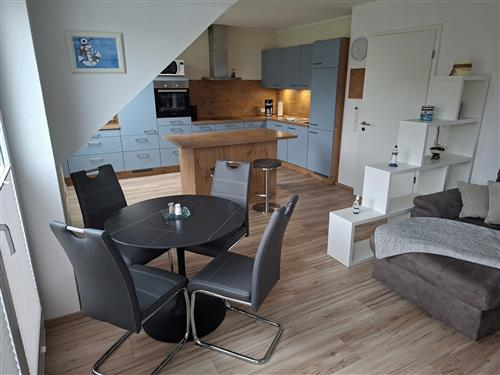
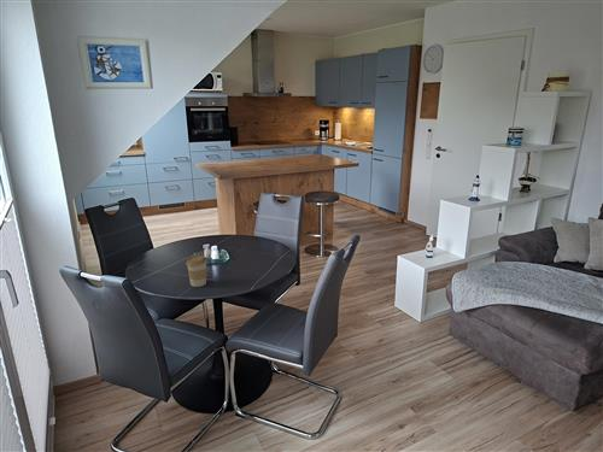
+ coffee cup [186,254,209,288]
